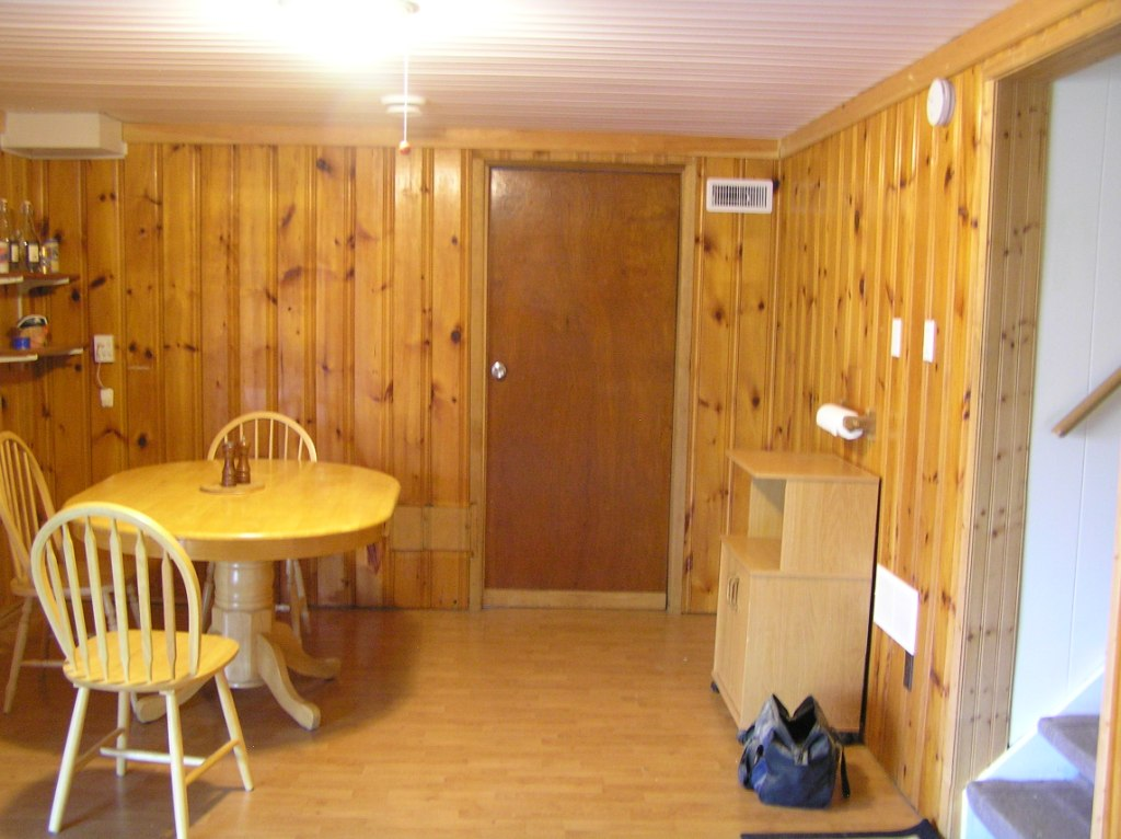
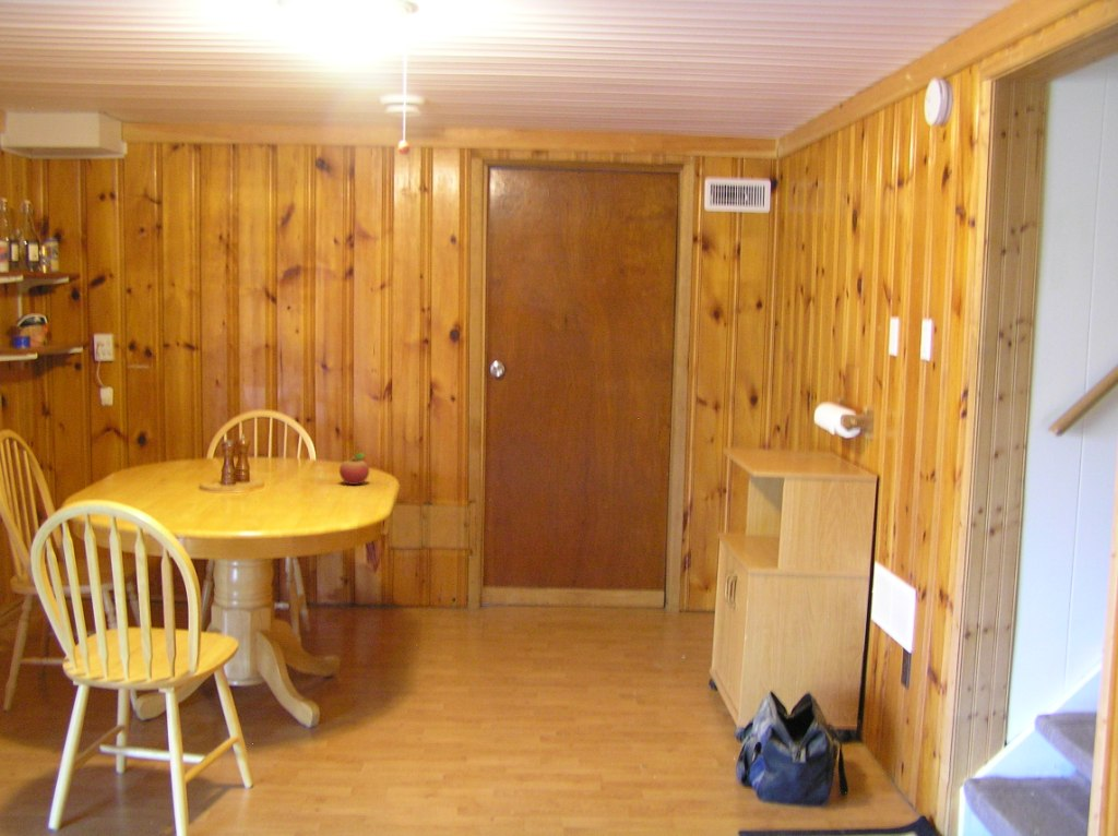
+ fruit [338,452,370,486]
